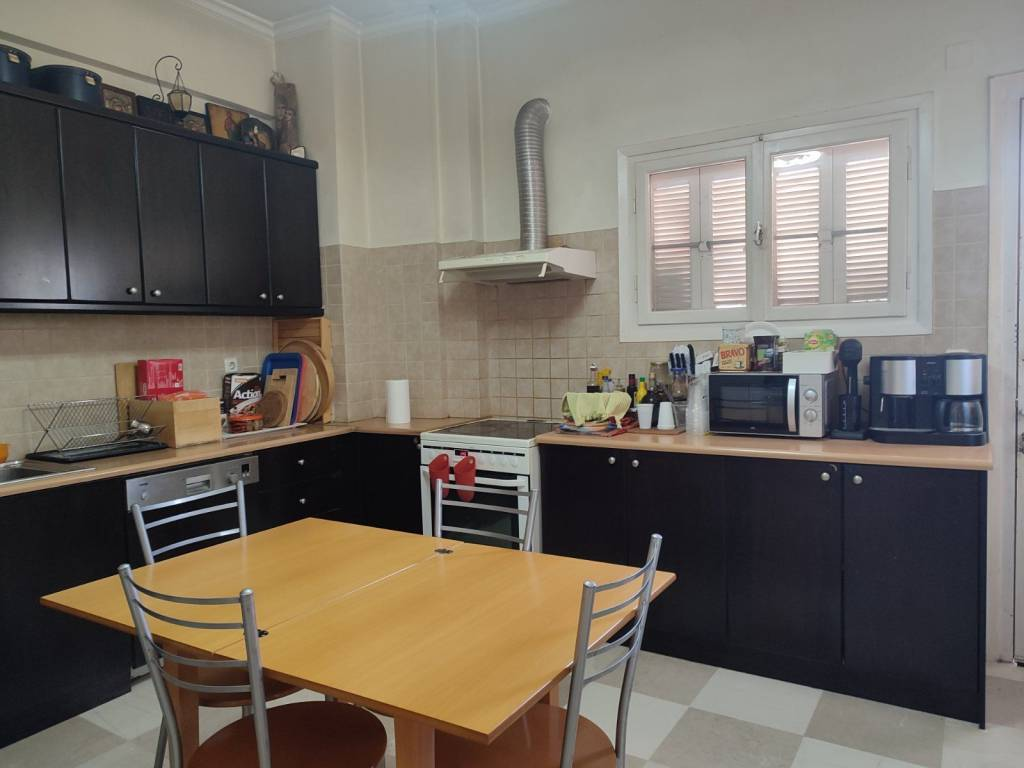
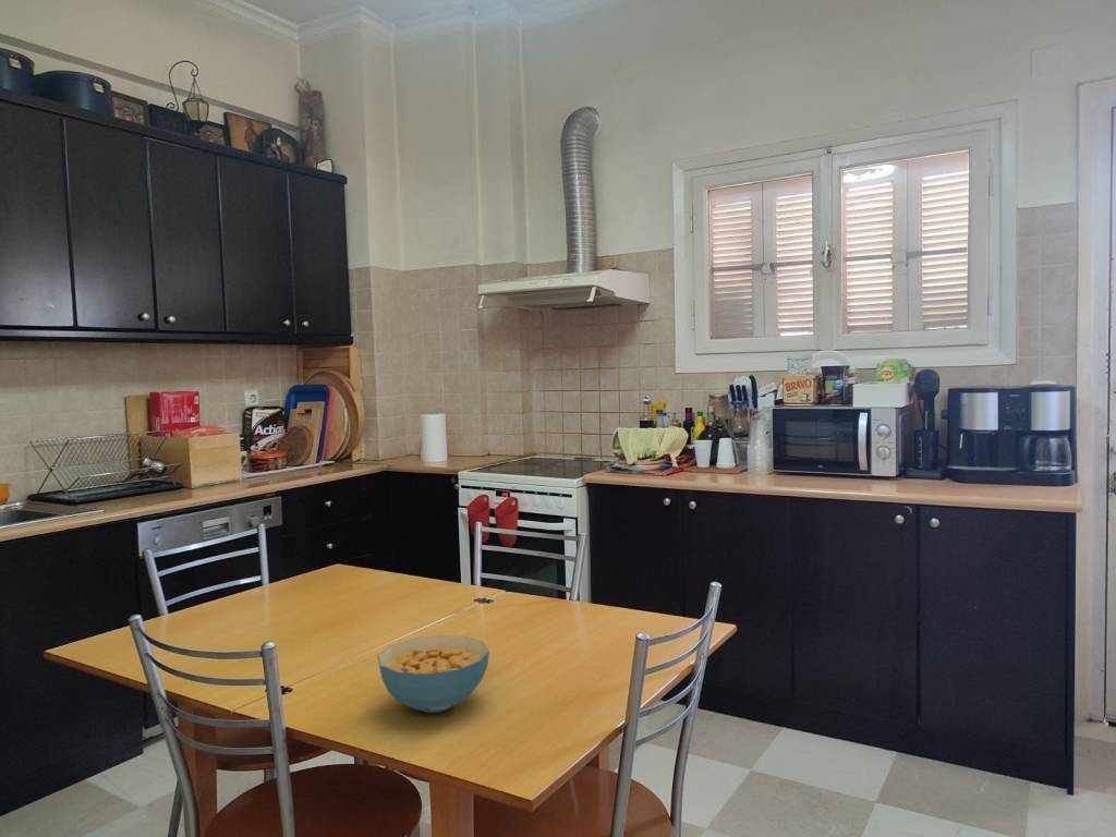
+ cereal bowl [376,634,490,714]
